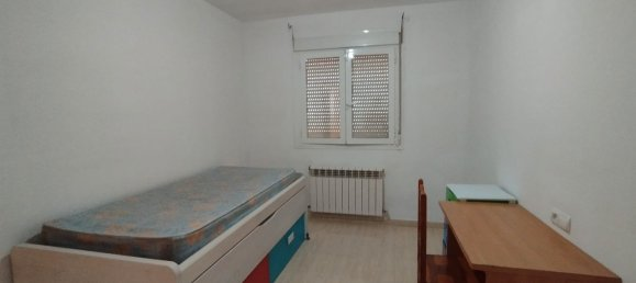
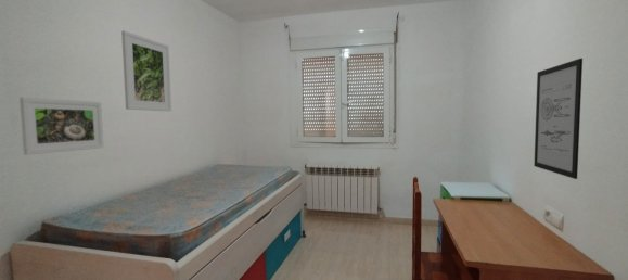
+ wall art [533,58,584,180]
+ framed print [120,29,172,112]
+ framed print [18,97,104,156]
